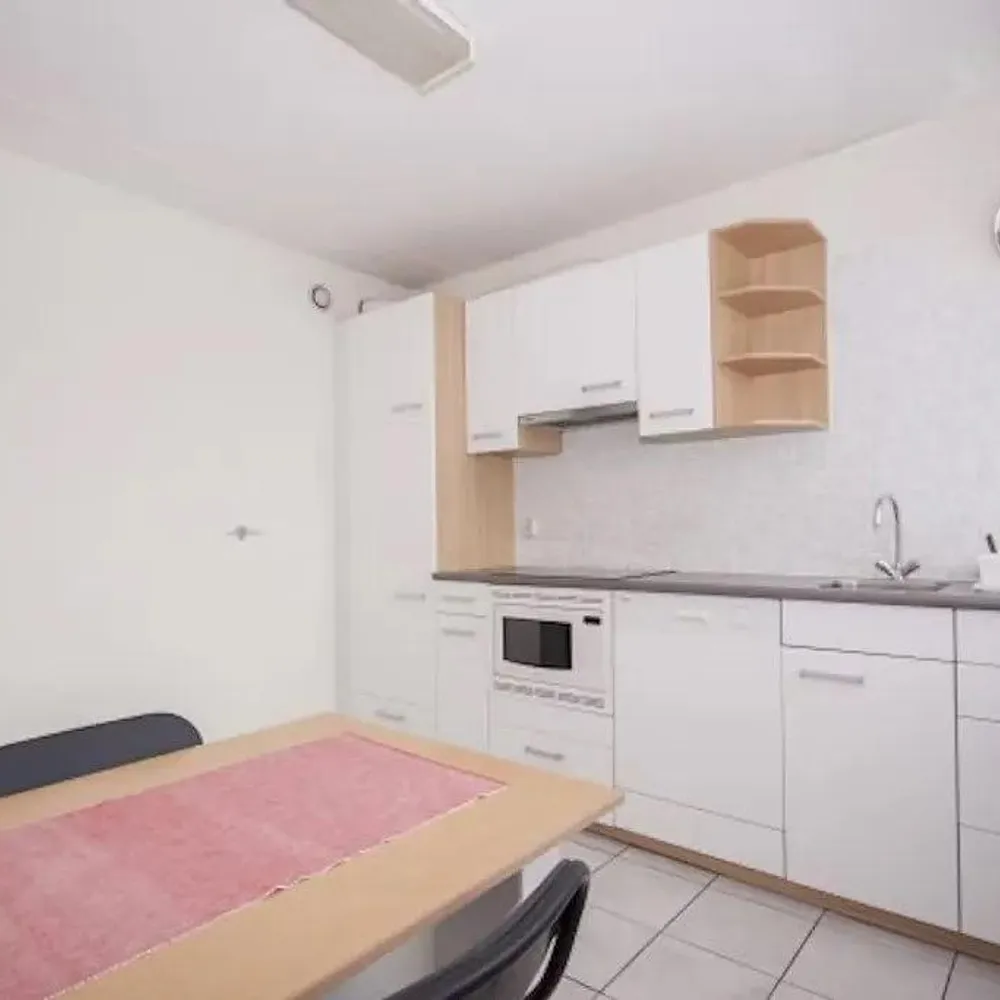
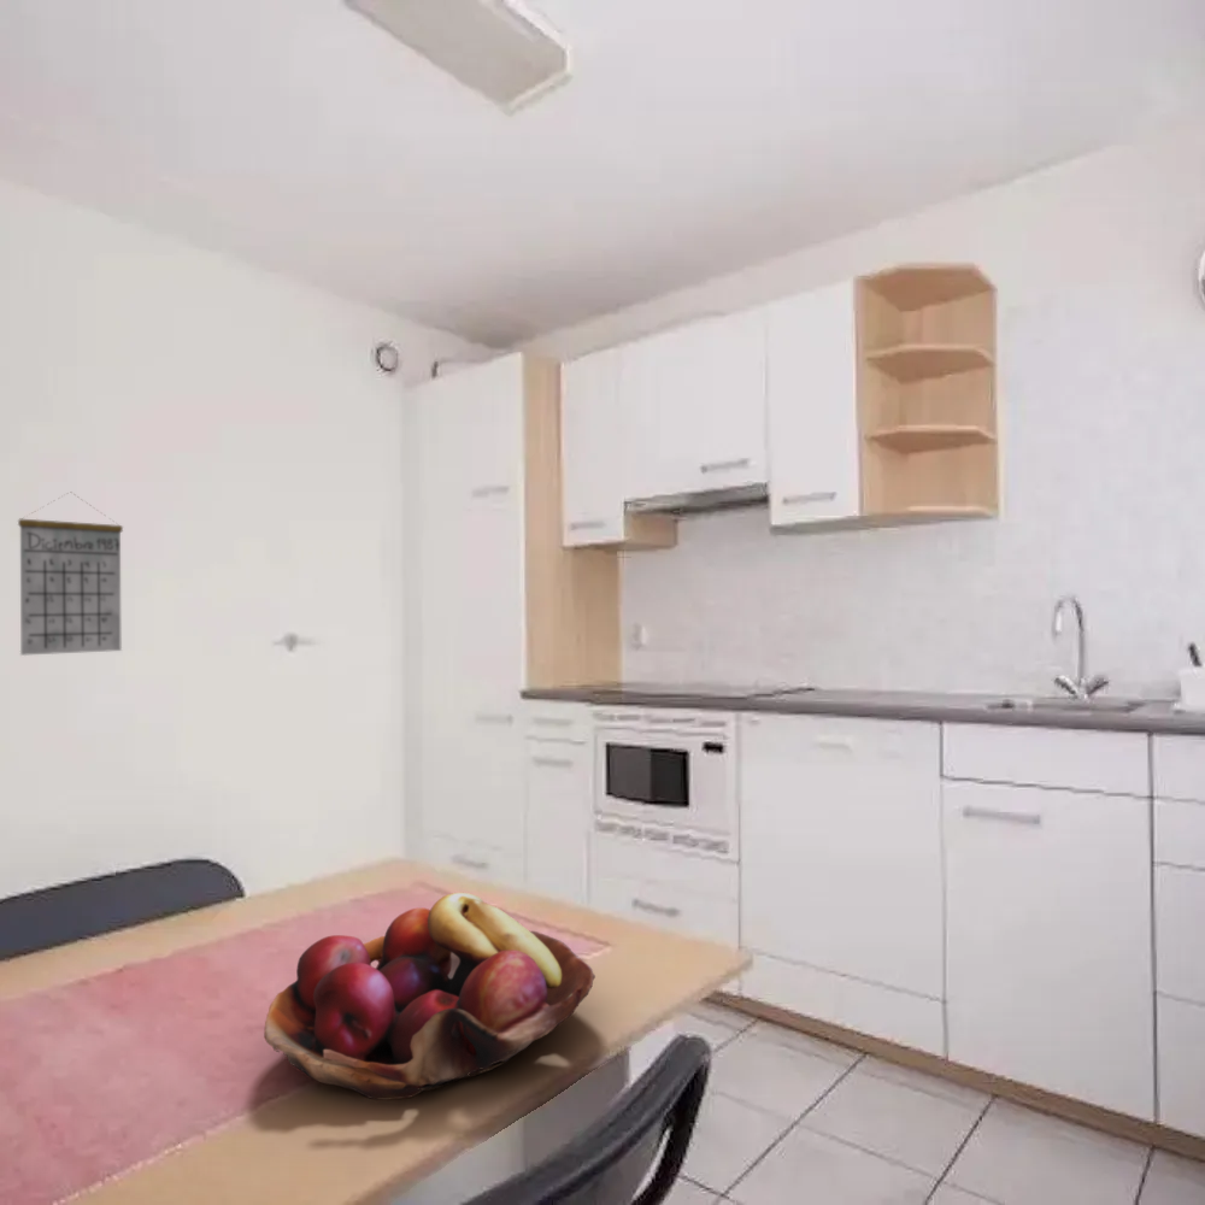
+ calendar [17,492,124,657]
+ fruit basket [263,892,596,1101]
